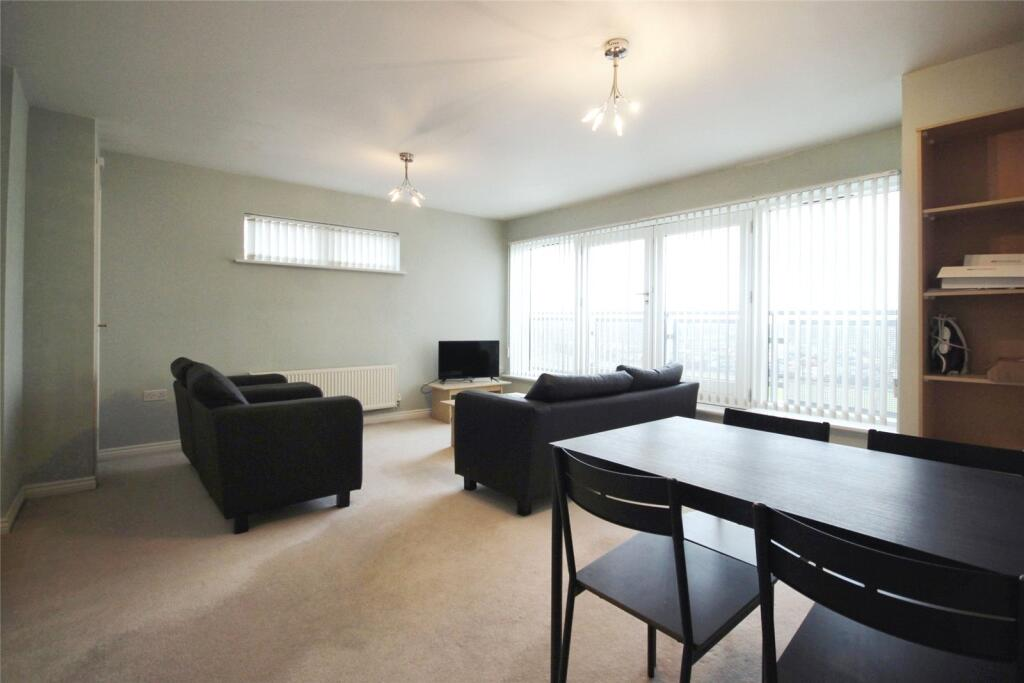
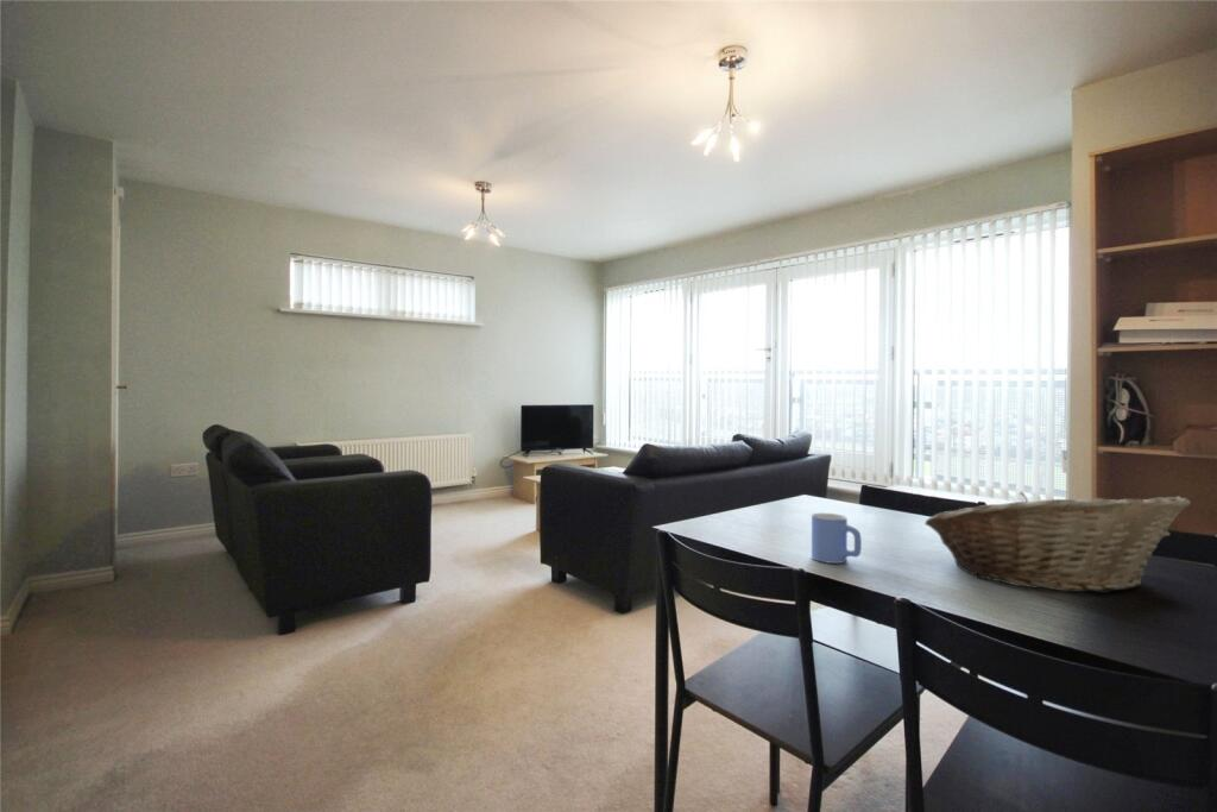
+ mug [811,512,863,565]
+ fruit basket [925,491,1192,594]
